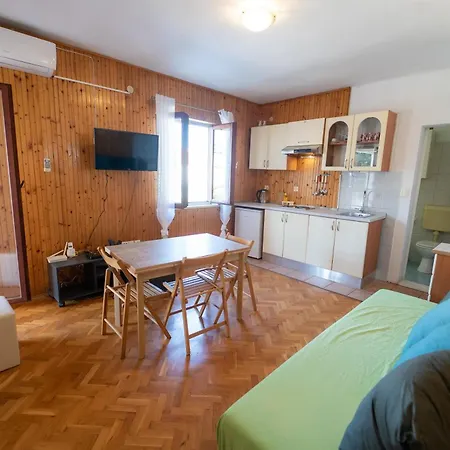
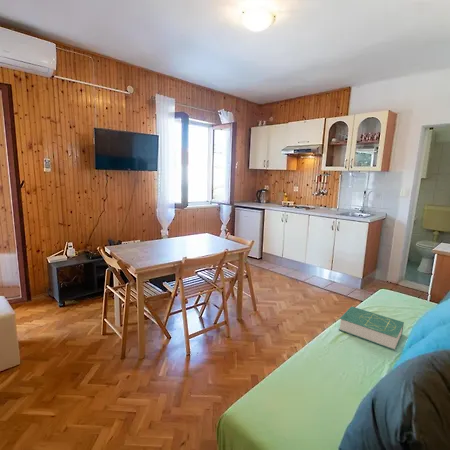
+ book [338,306,405,351]
